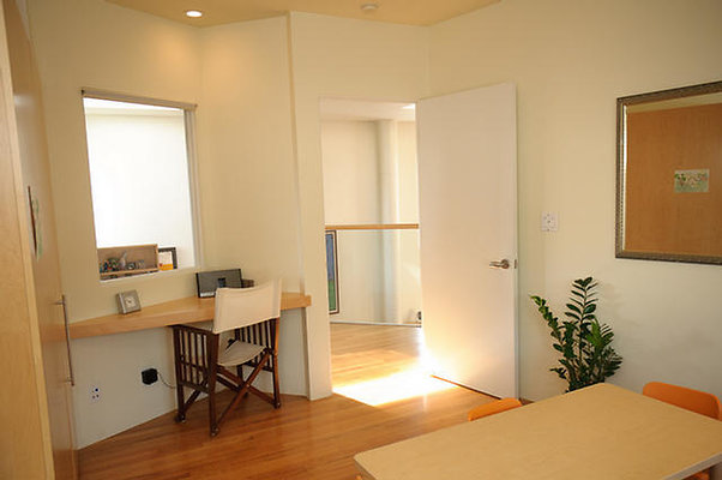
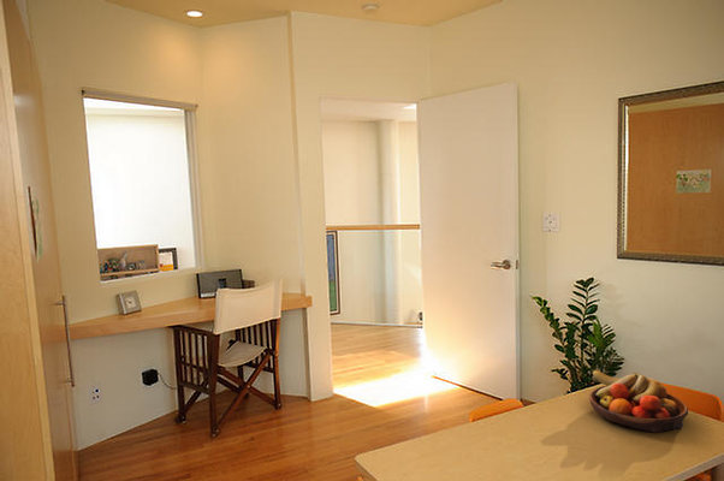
+ fruit bowl [588,369,689,433]
